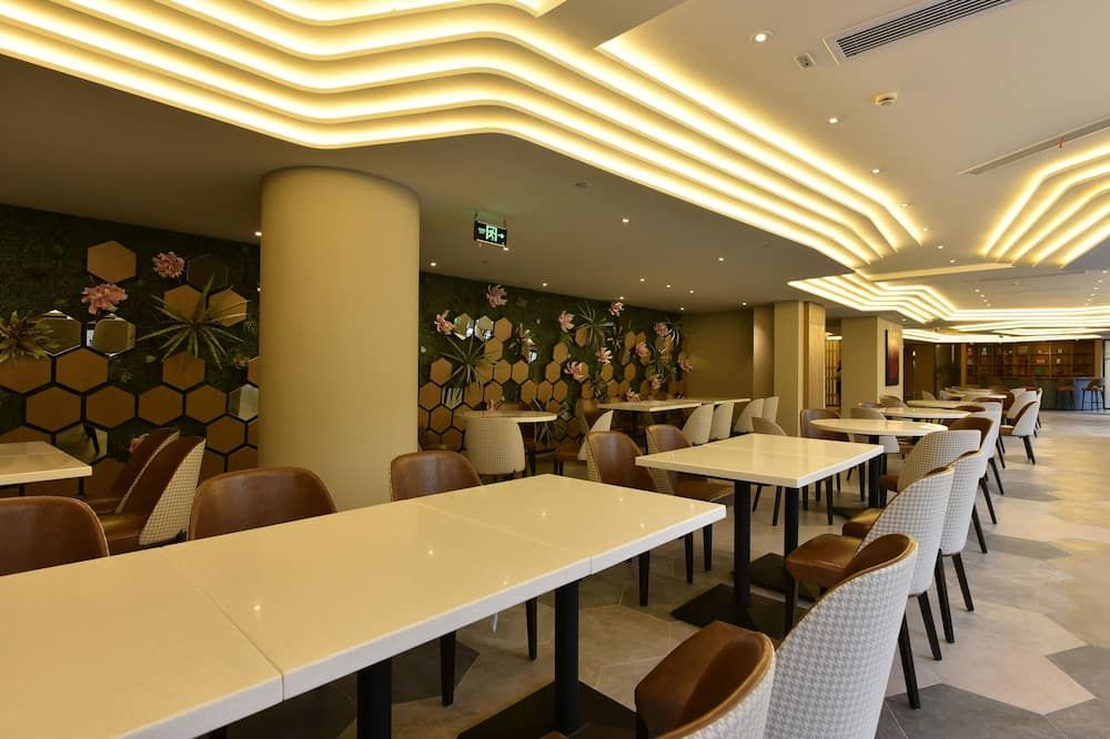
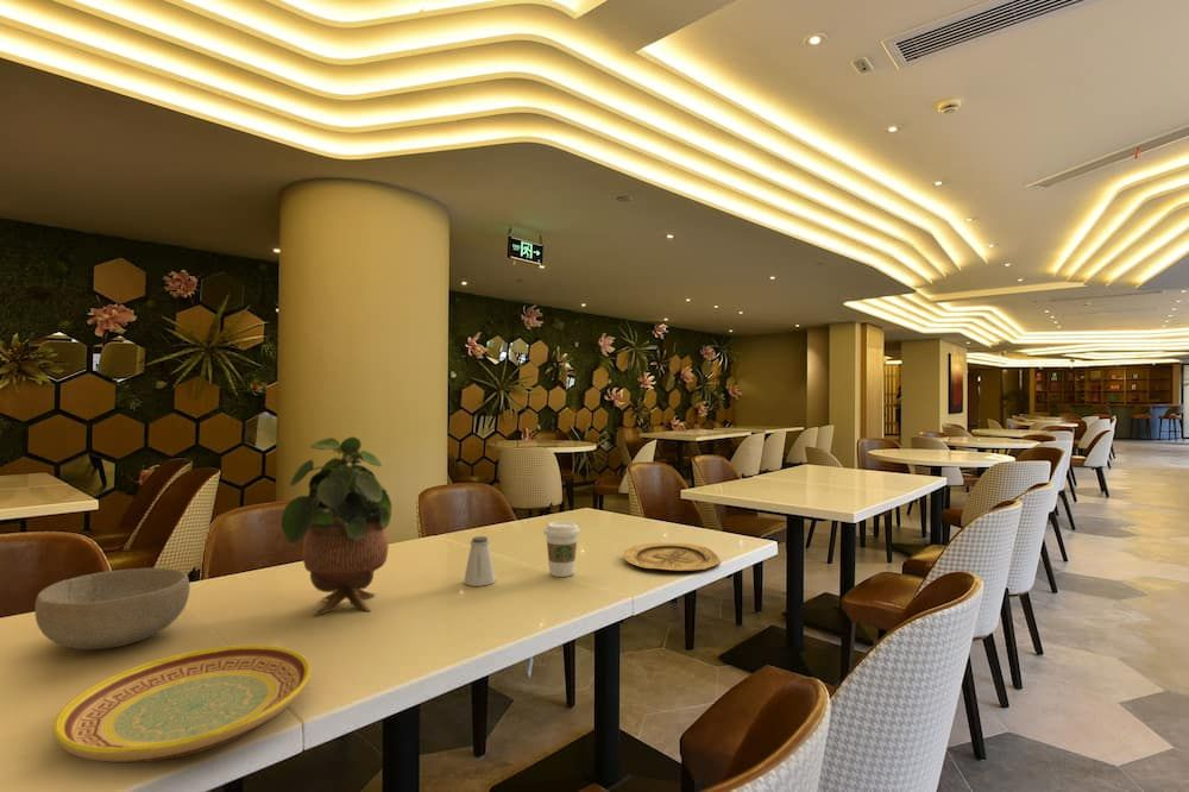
+ plate [623,542,721,572]
+ coffee cup [542,520,581,578]
+ bowl [33,567,191,650]
+ plate [51,643,313,765]
+ saltshaker [463,535,497,587]
+ potted plant [281,435,392,617]
